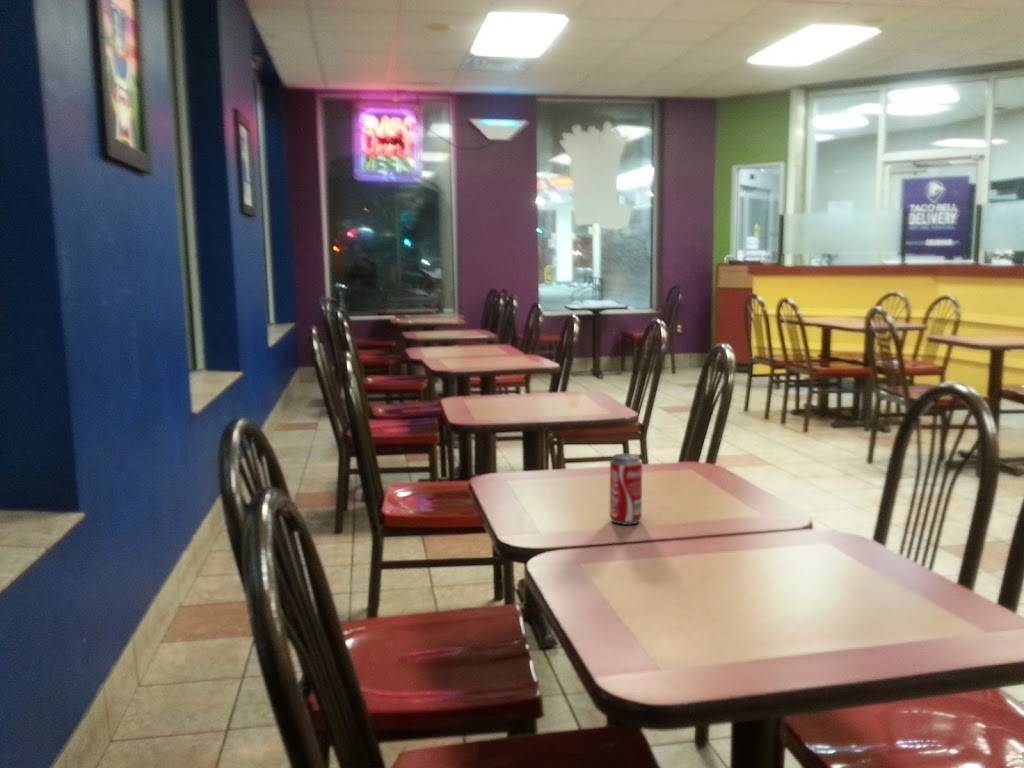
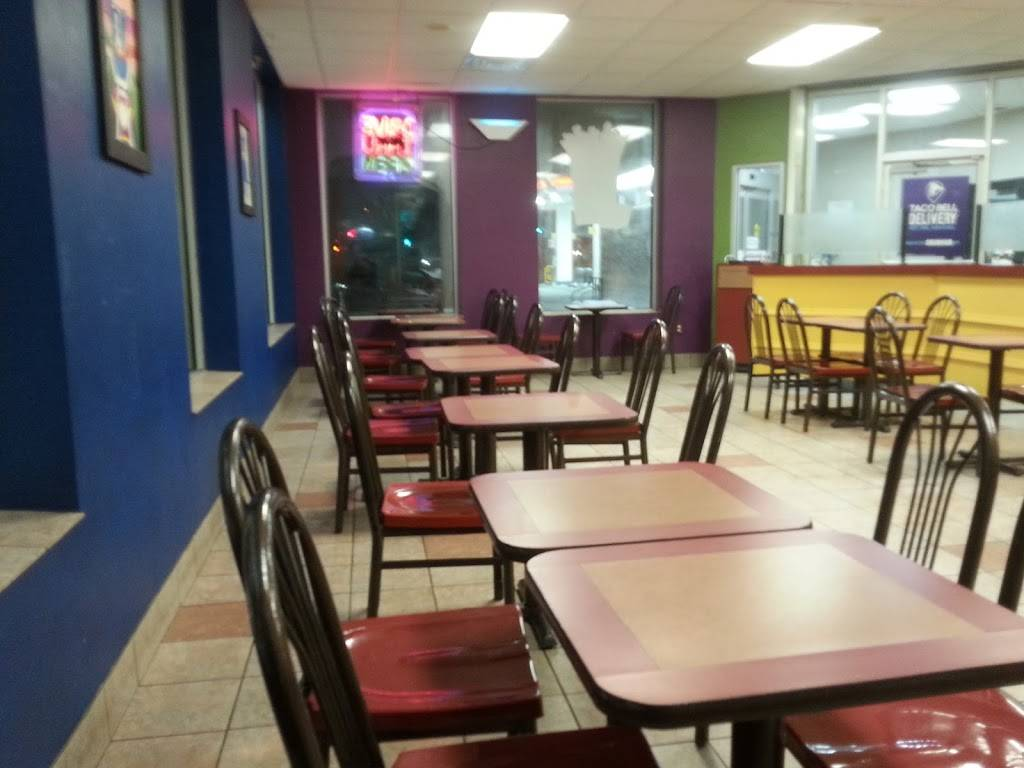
- beverage can [609,452,643,526]
